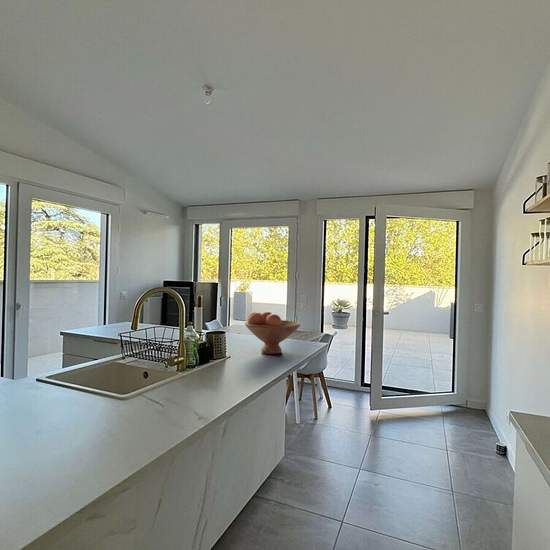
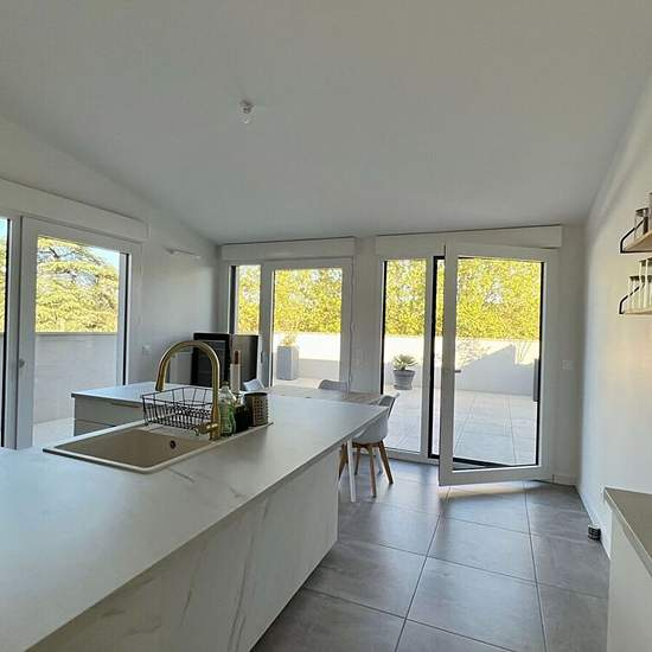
- fruit bowl [244,311,301,355]
